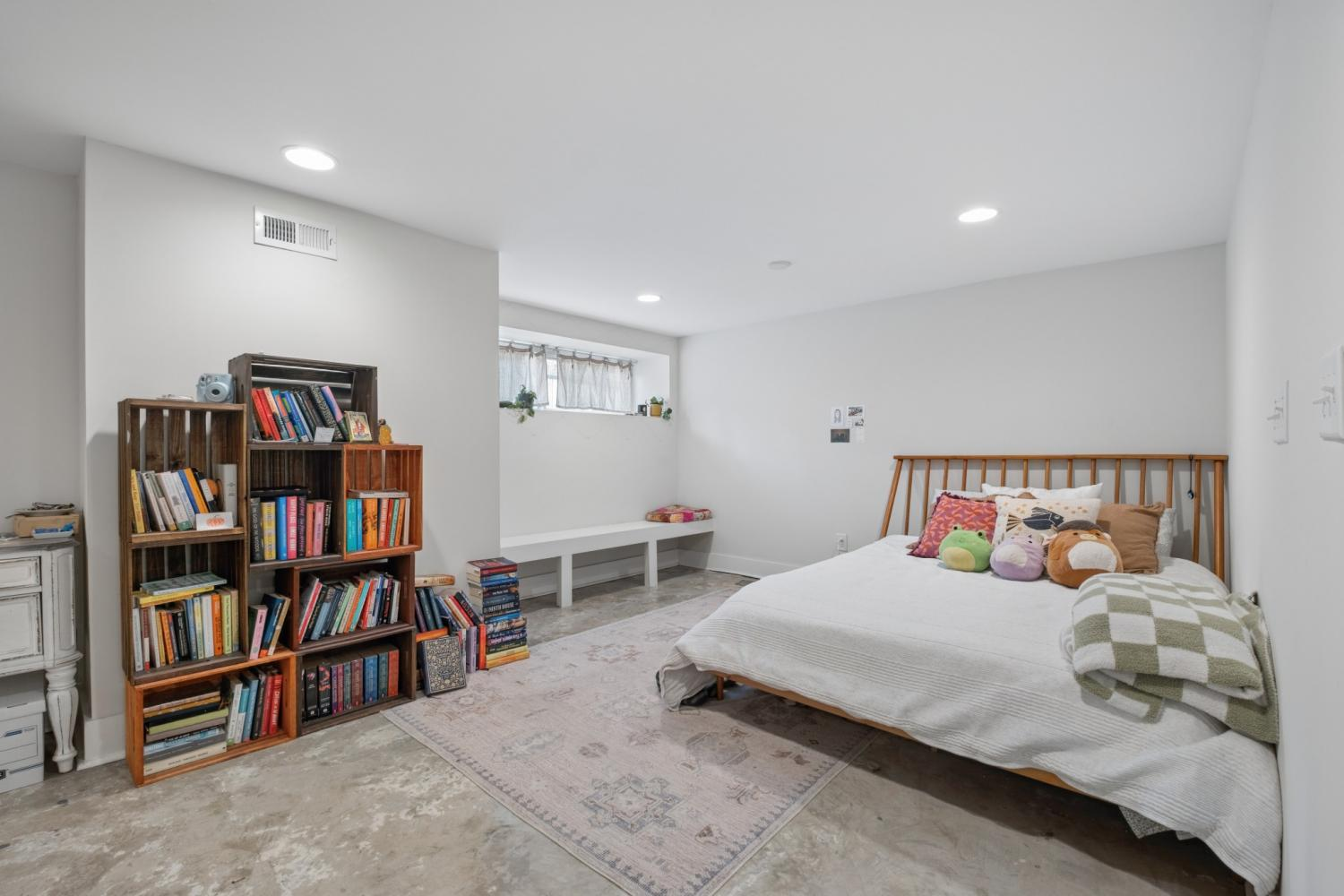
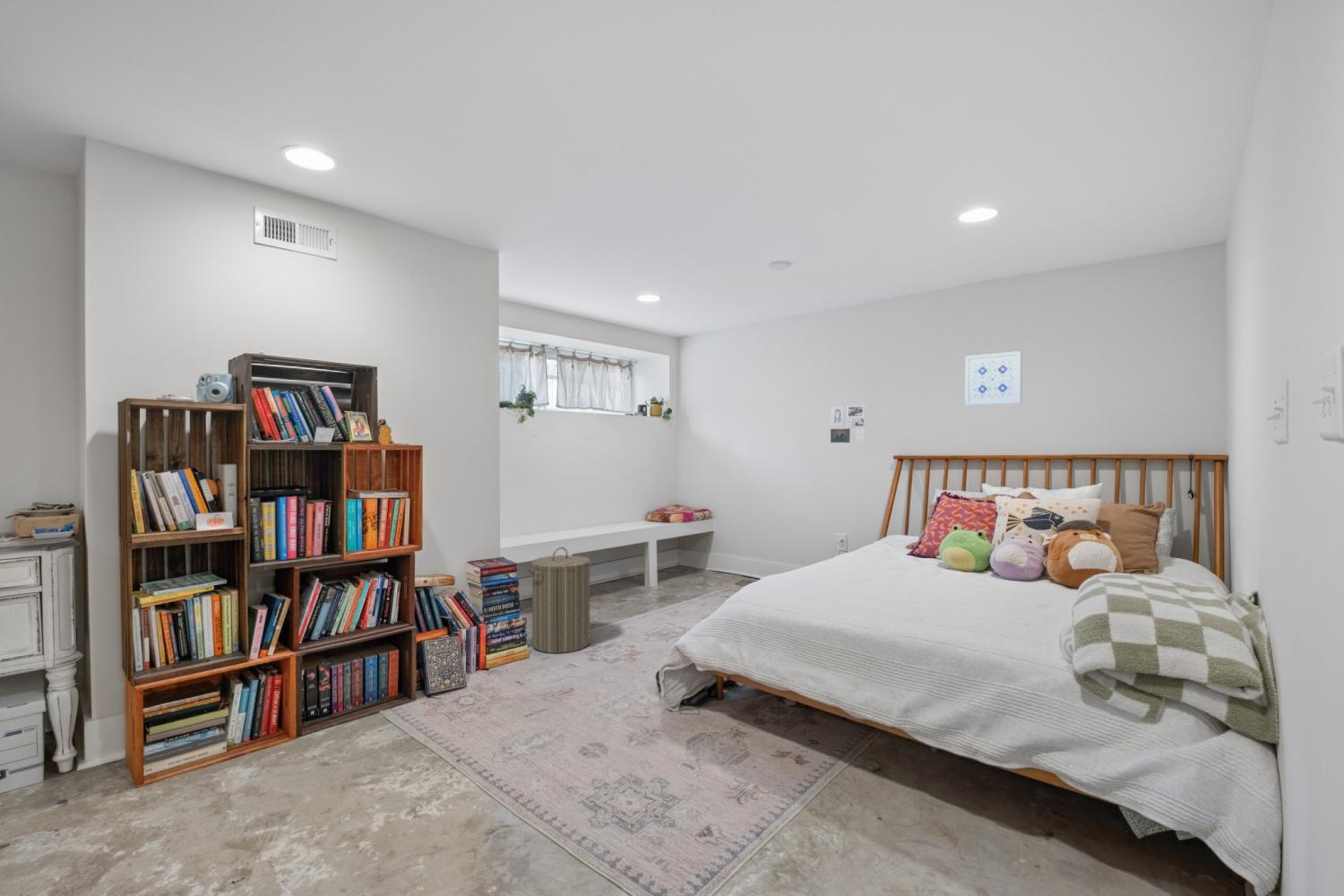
+ laundry hamper [528,547,592,654]
+ wall art [964,350,1022,406]
